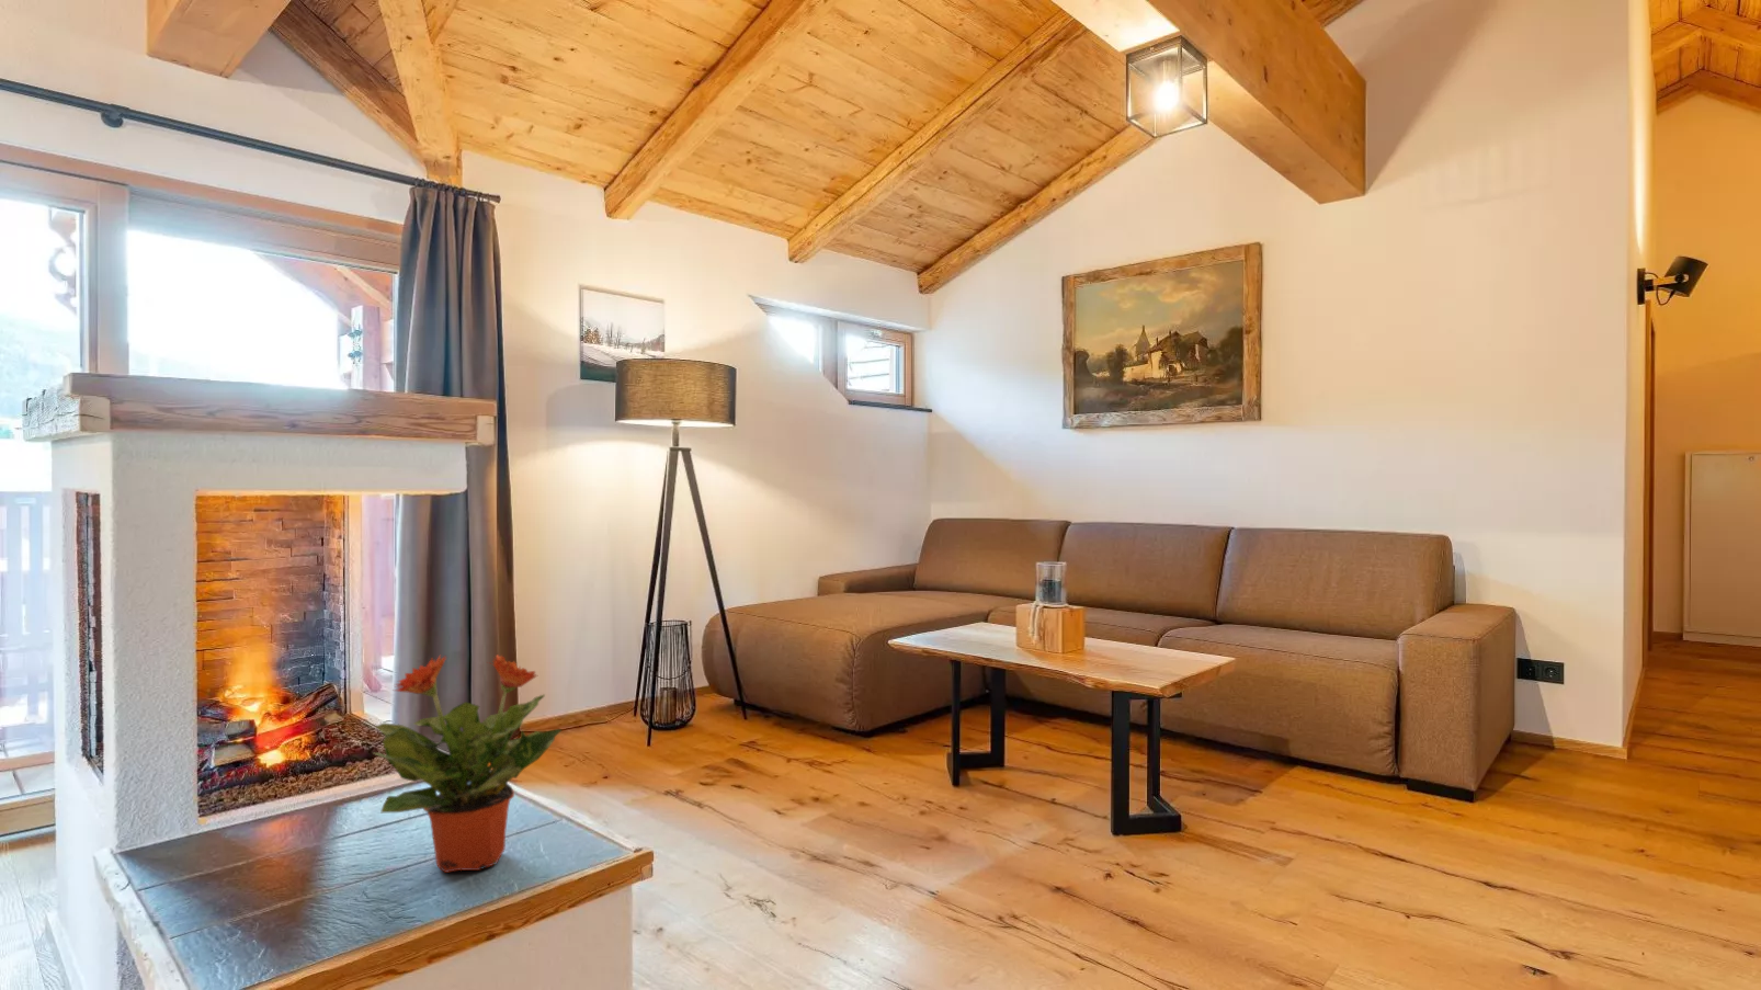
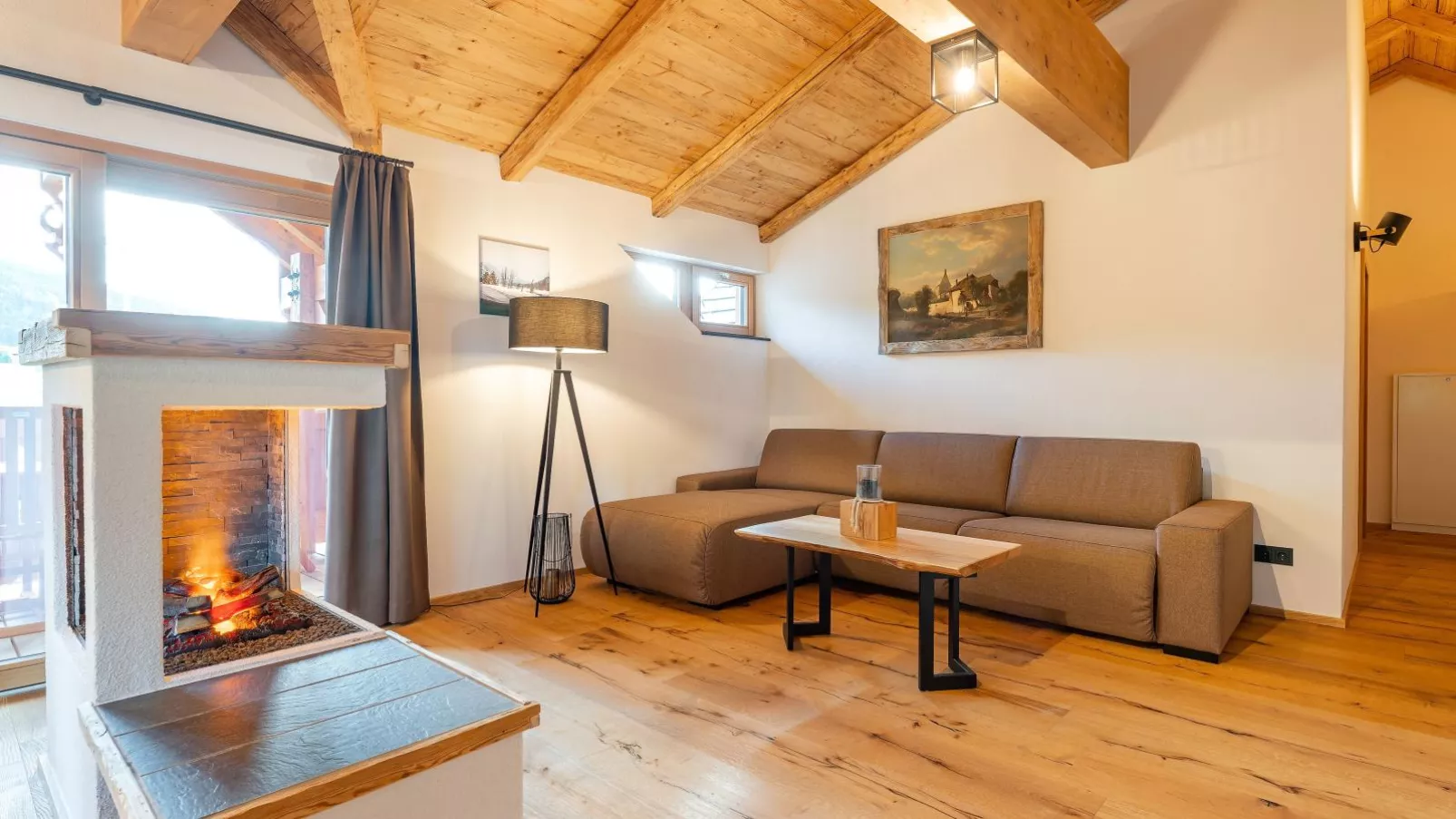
- potted plant [373,654,562,874]
